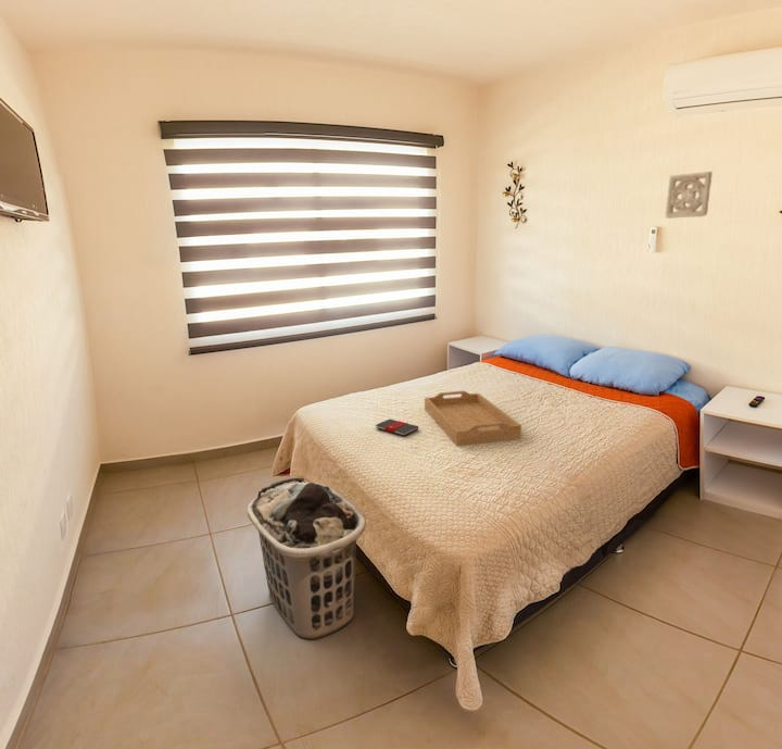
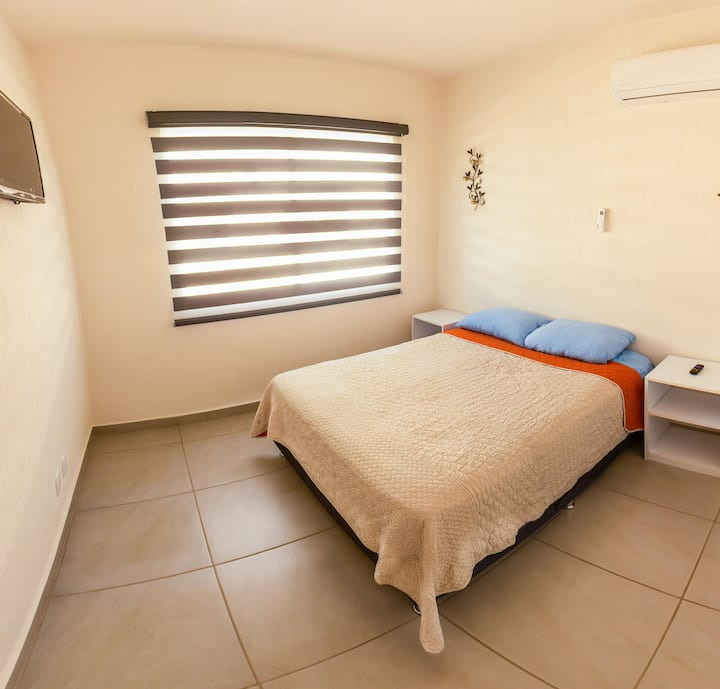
- wall ornament [665,171,714,220]
- book [375,419,419,437]
- serving tray [424,390,522,447]
- clothes hamper [247,477,367,640]
